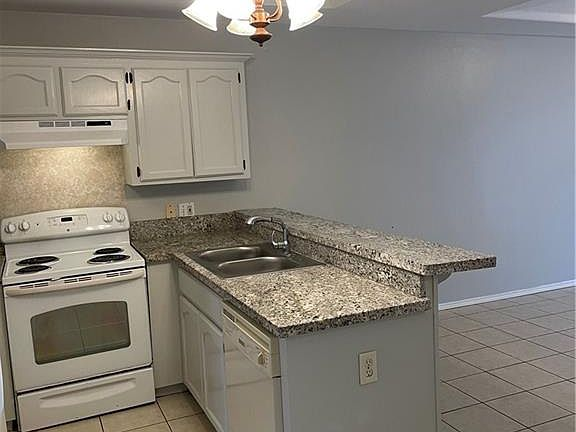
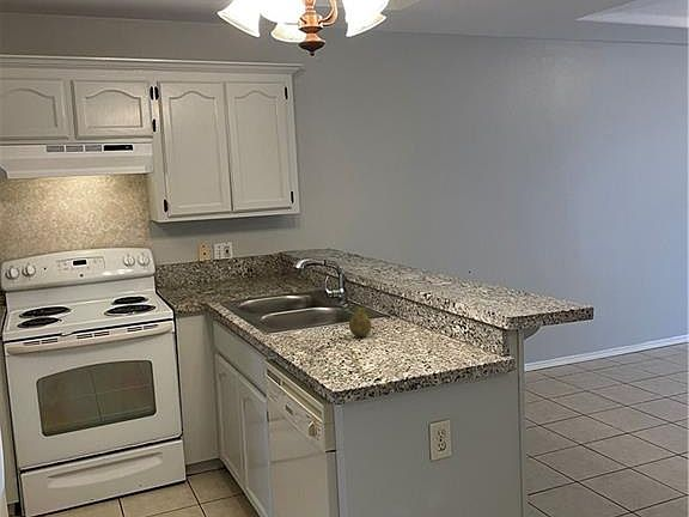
+ fruit [348,304,372,337]
